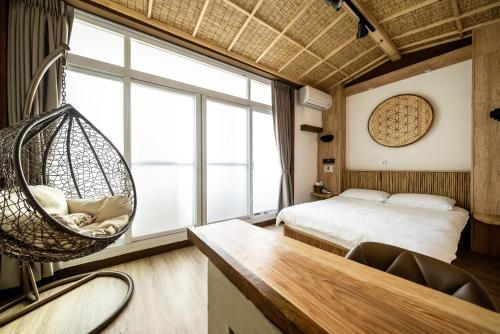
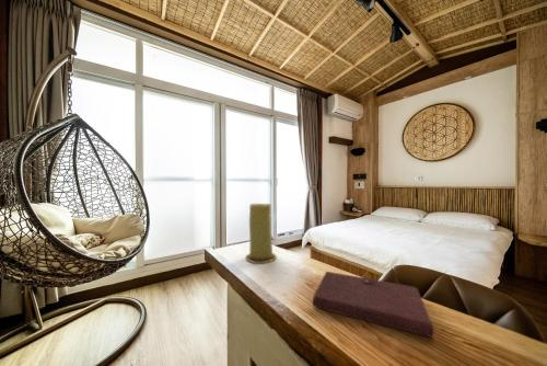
+ candle [244,203,278,264]
+ notebook [312,271,435,339]
